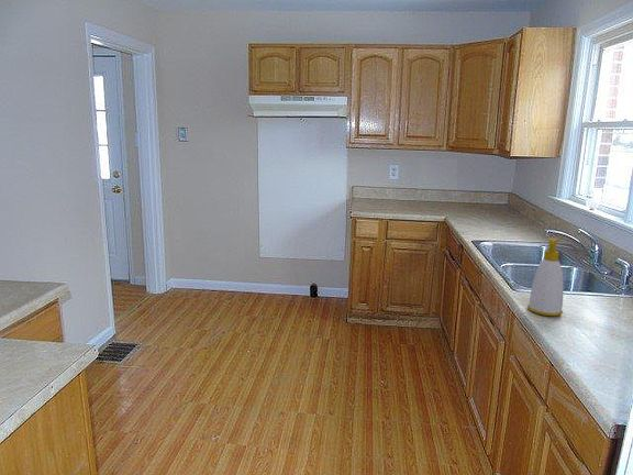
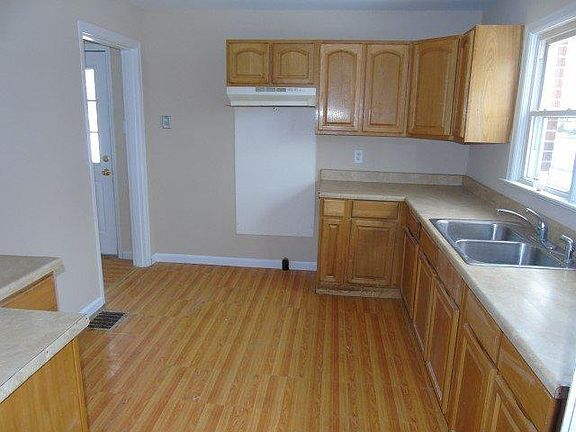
- soap bottle [526,238,565,317]
